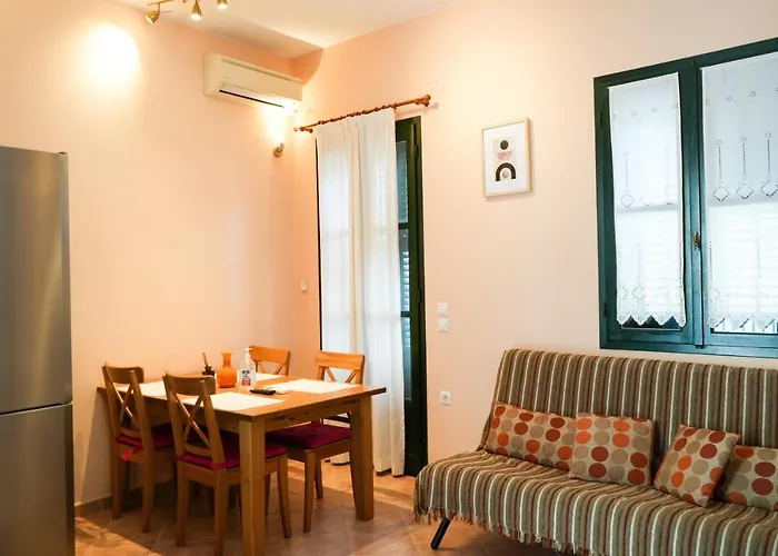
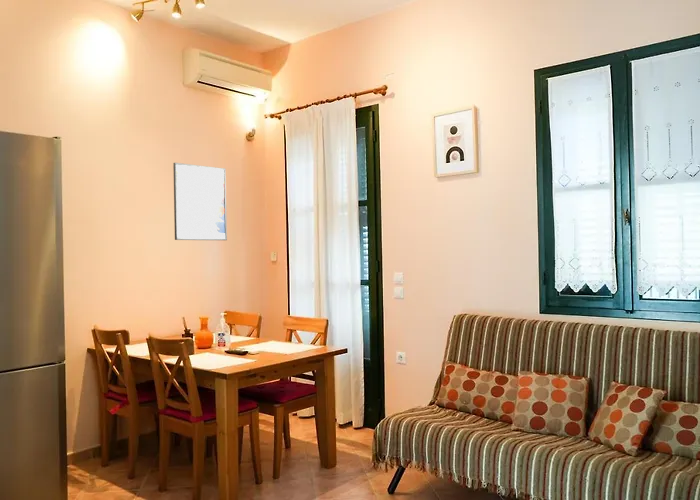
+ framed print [172,162,228,241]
